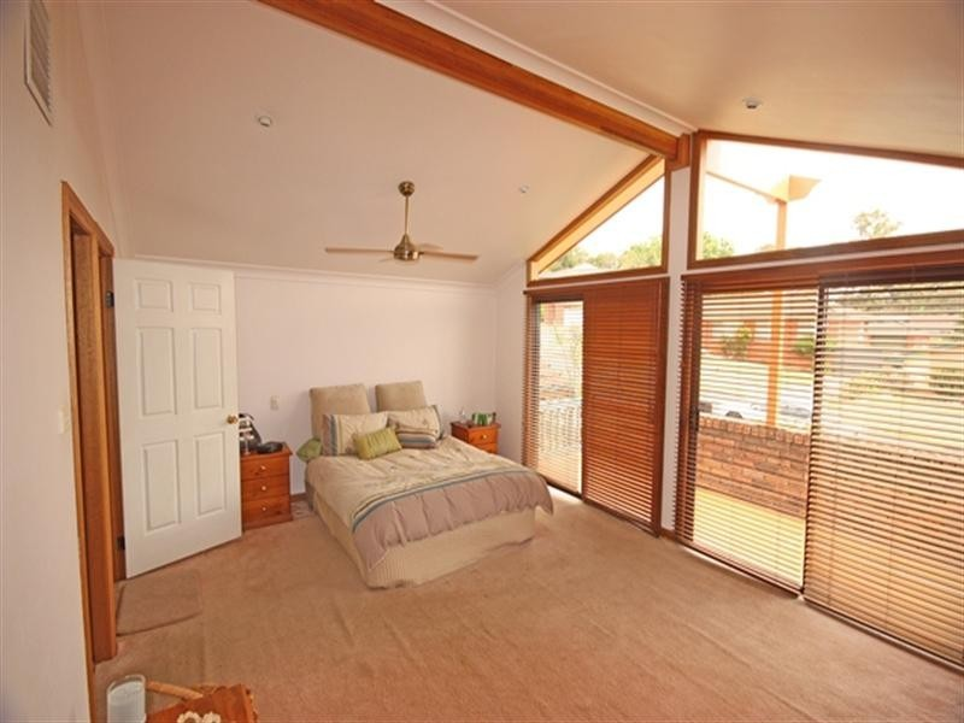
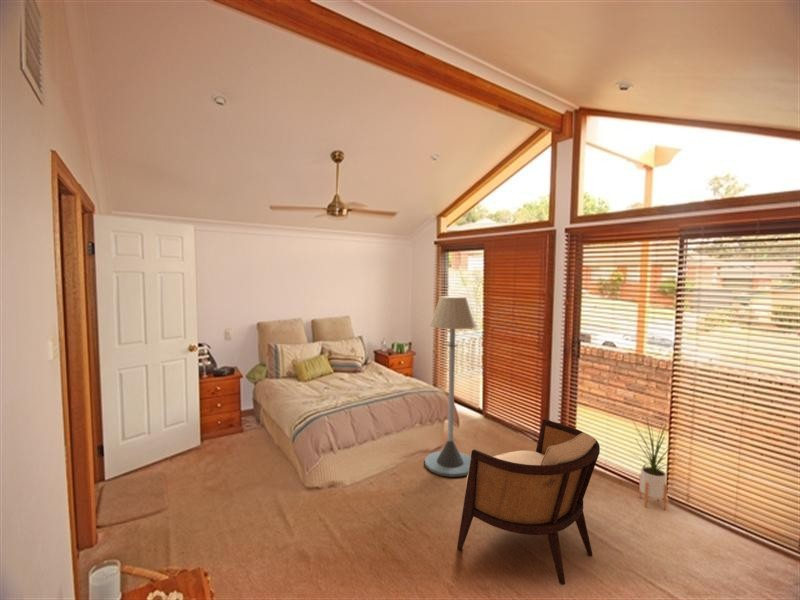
+ house plant [627,415,682,511]
+ floor lamp [424,295,477,478]
+ armchair [456,418,601,586]
